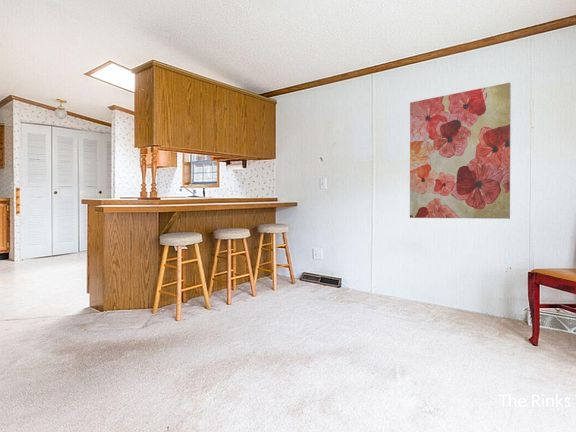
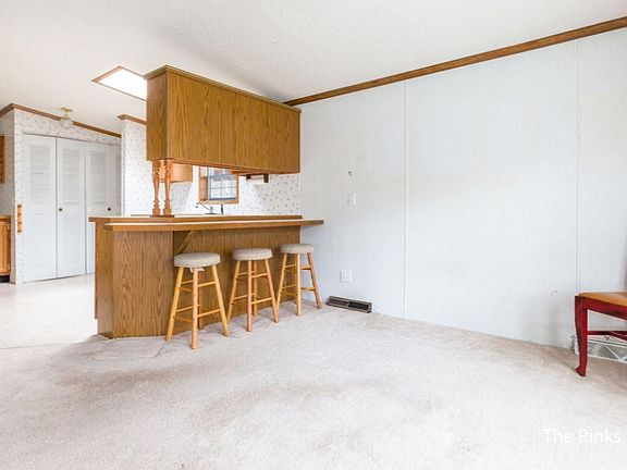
- wall art [409,82,512,220]
